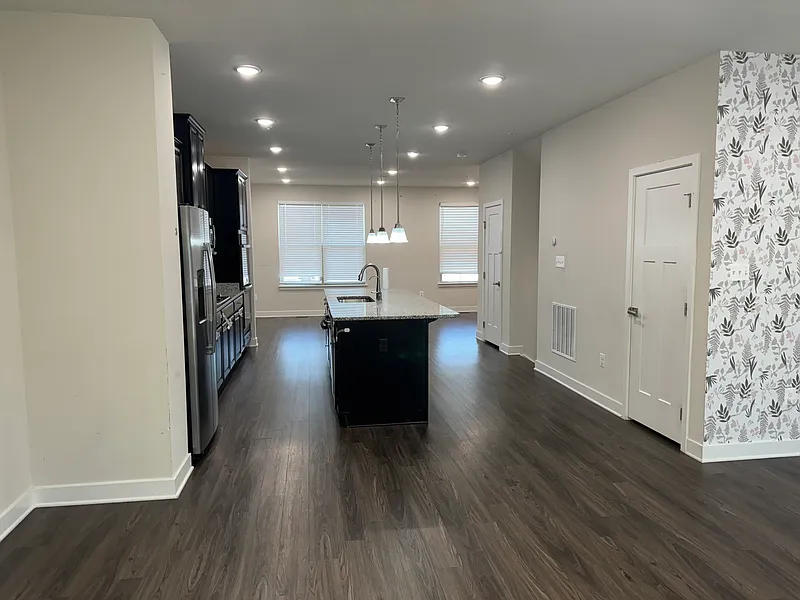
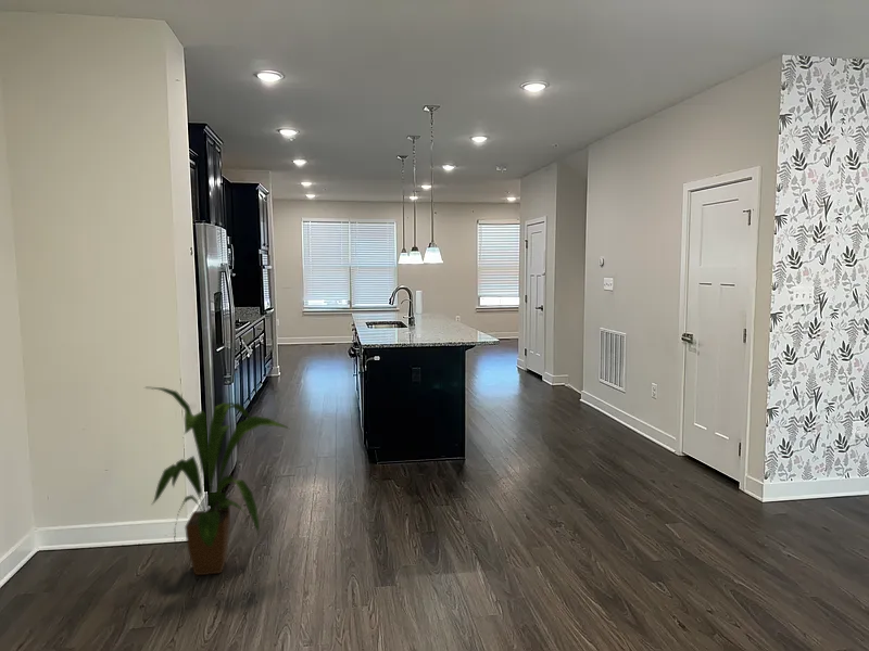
+ house plant [143,386,290,576]
